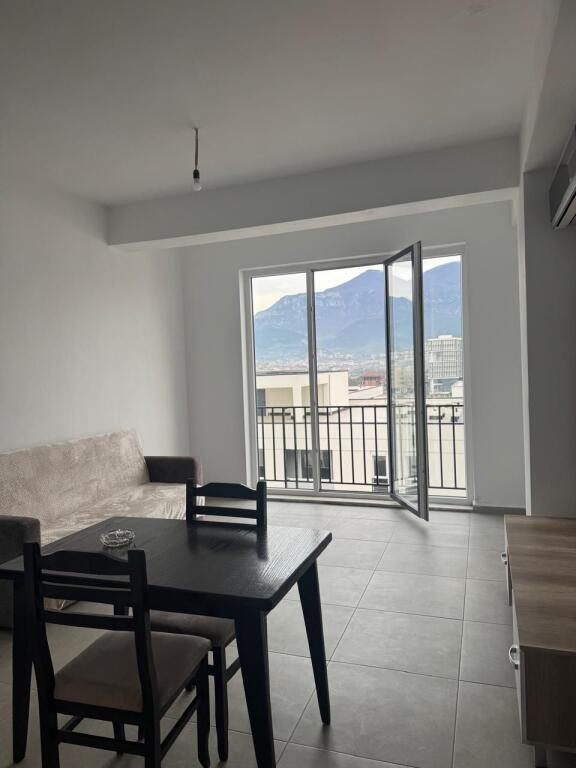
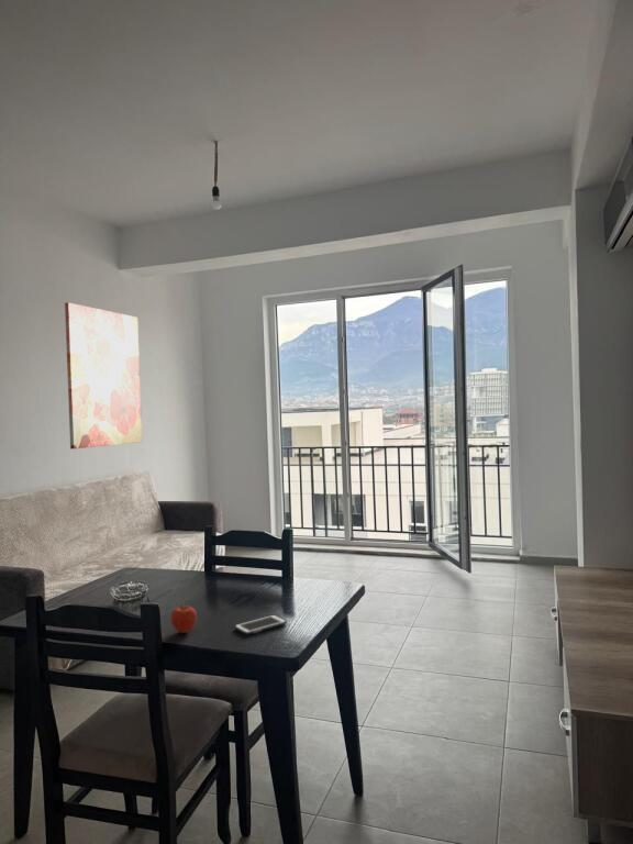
+ cell phone [234,614,288,636]
+ wall art [64,301,143,449]
+ fruit [169,604,198,634]
